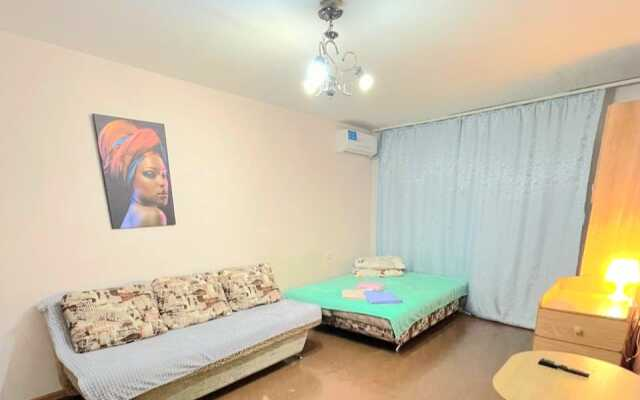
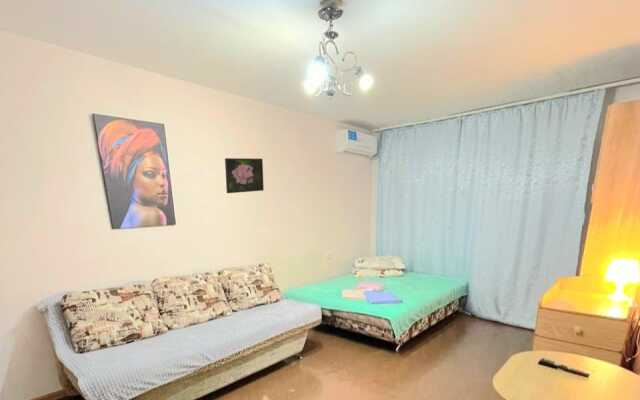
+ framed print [224,157,265,194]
